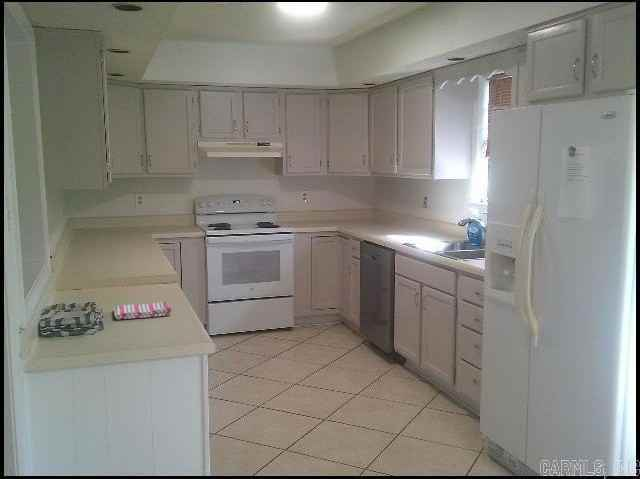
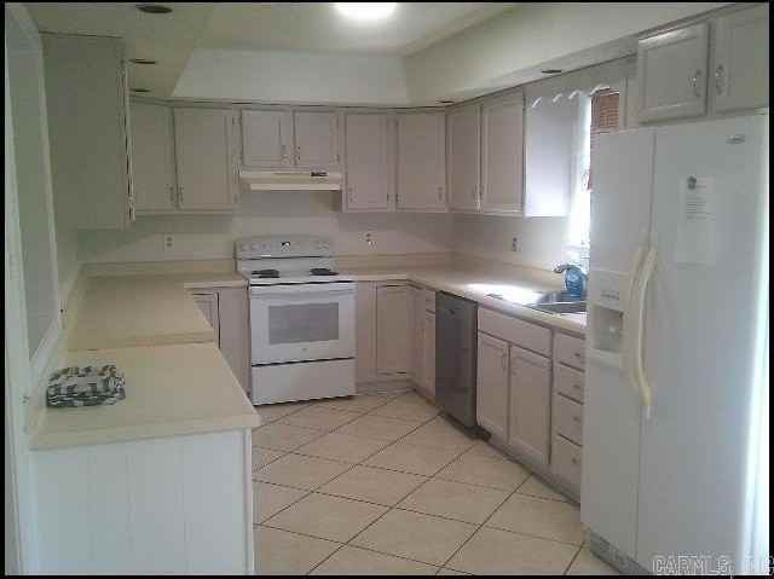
- dish towel [113,300,173,321]
